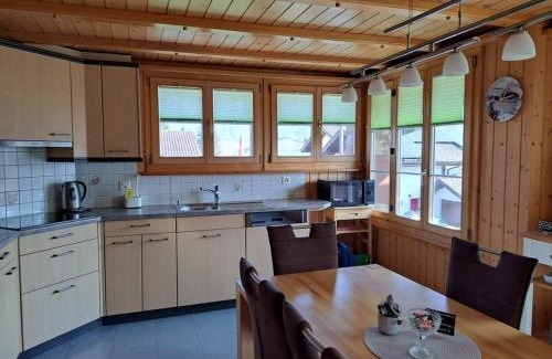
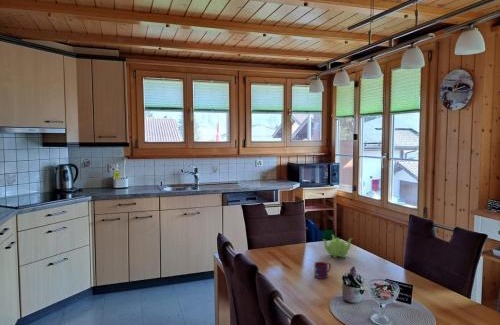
+ teapot [322,234,354,259]
+ mug [313,261,332,280]
